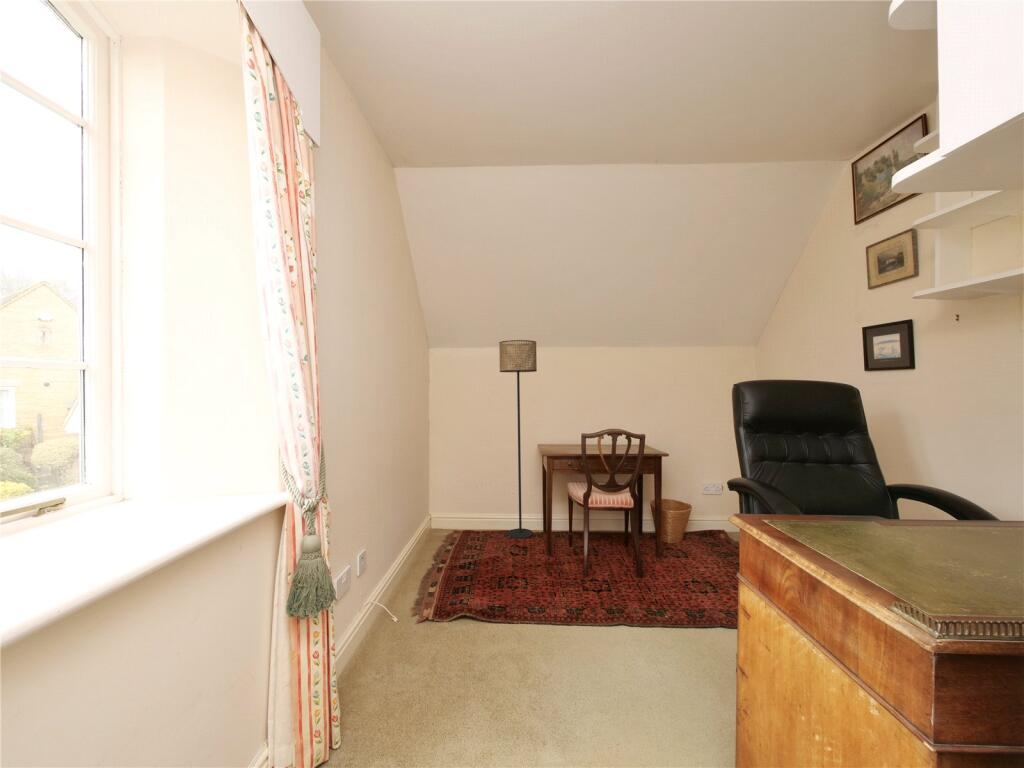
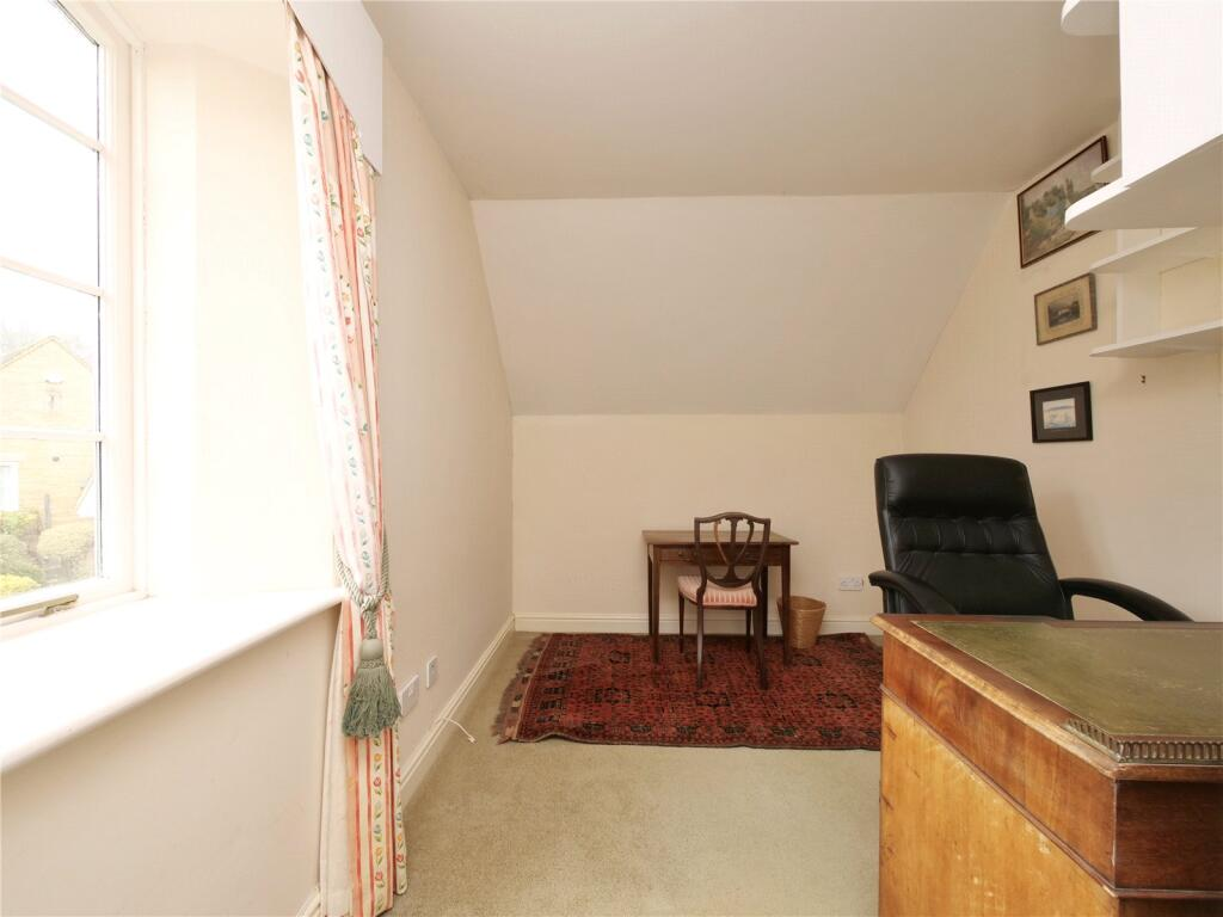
- floor lamp [498,339,538,539]
